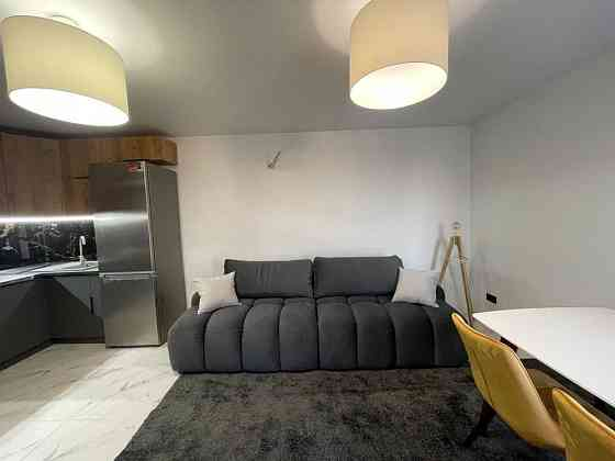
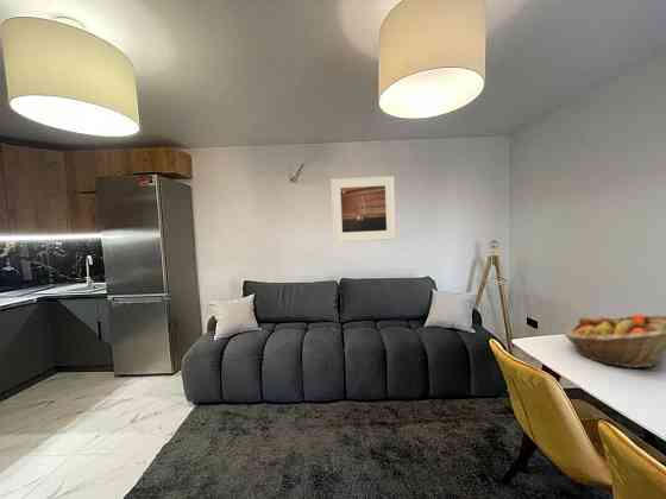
+ fruit basket [563,312,666,369]
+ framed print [329,175,397,244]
